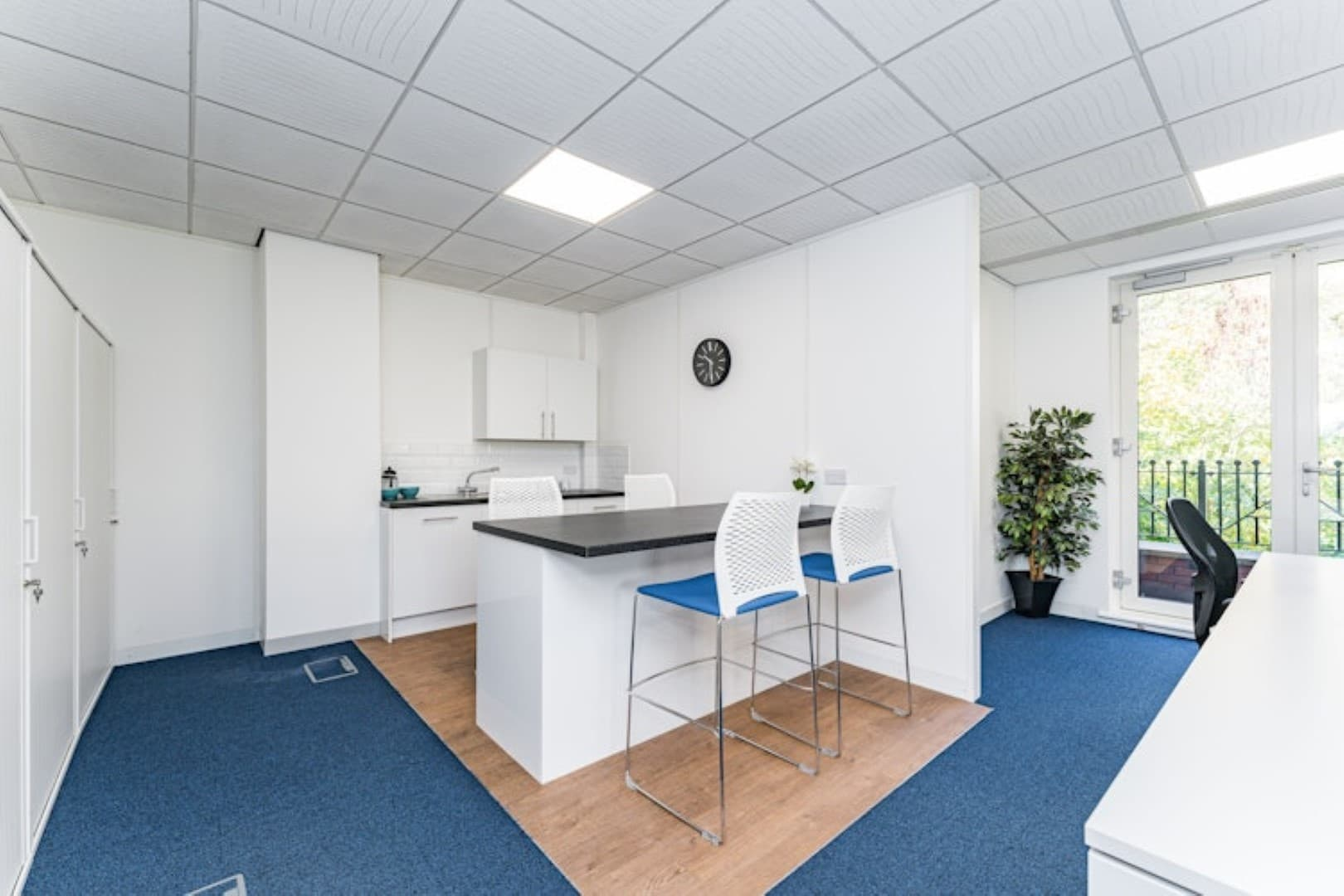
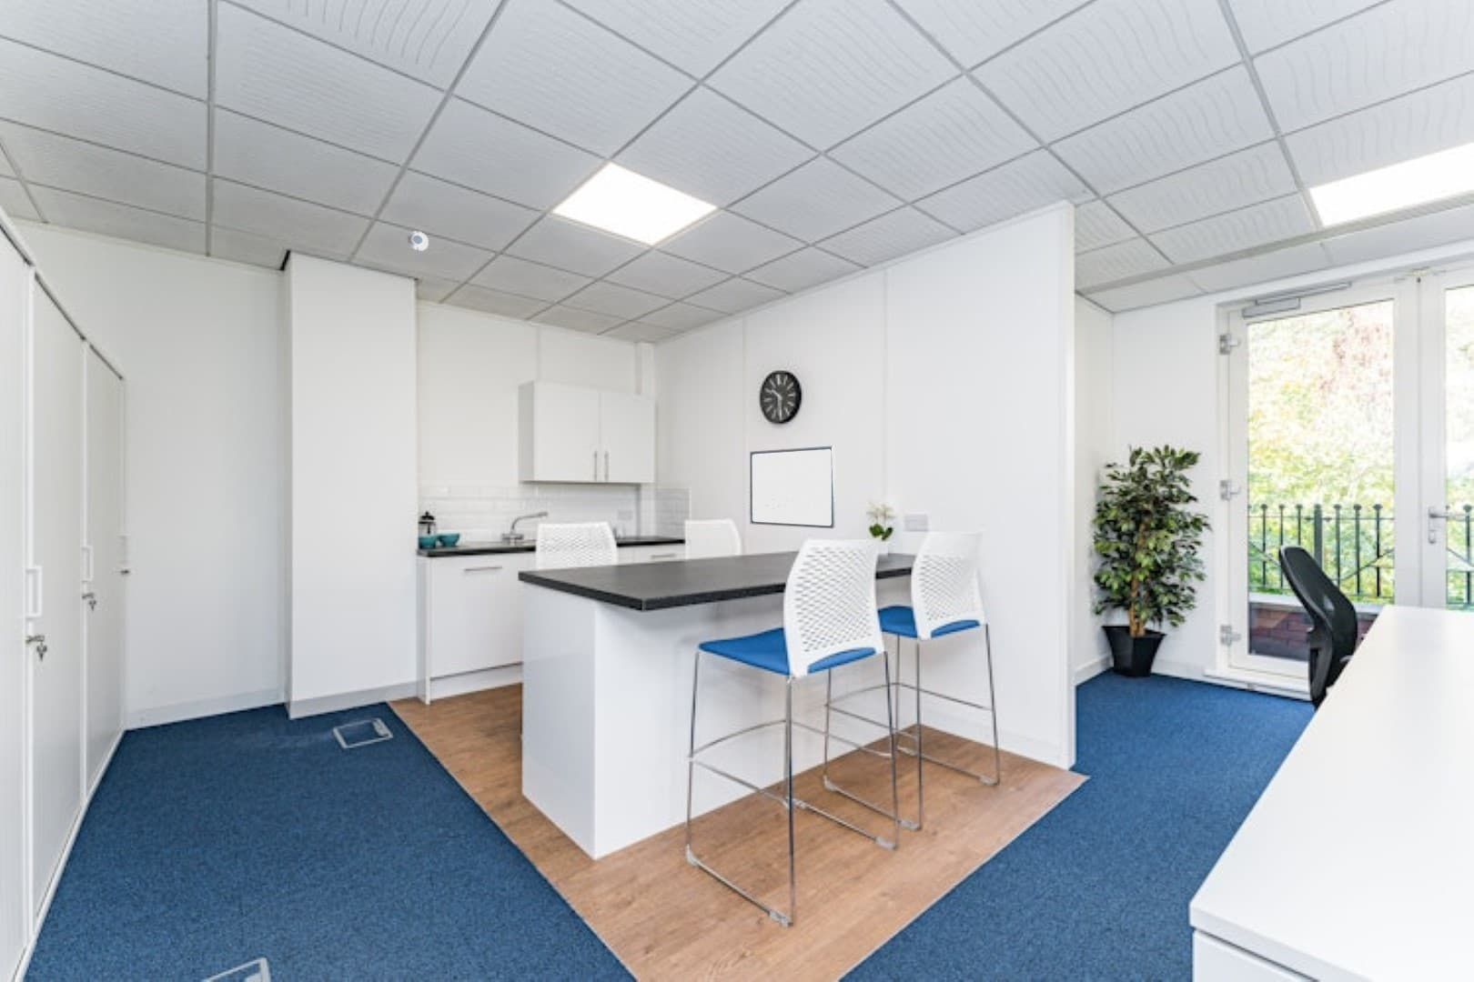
+ smoke detector [407,230,430,252]
+ mirror [749,446,836,529]
